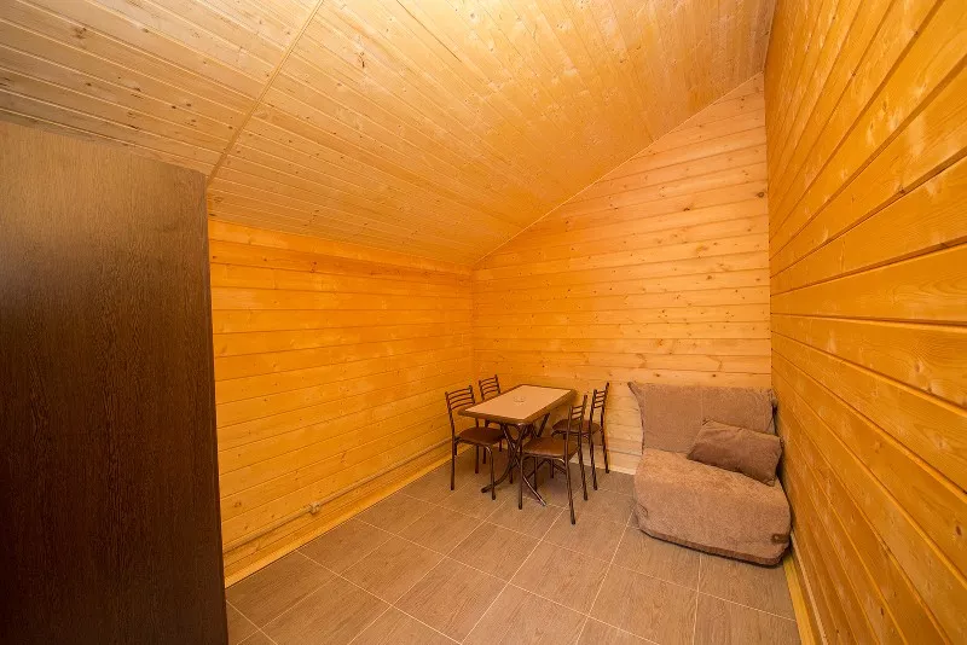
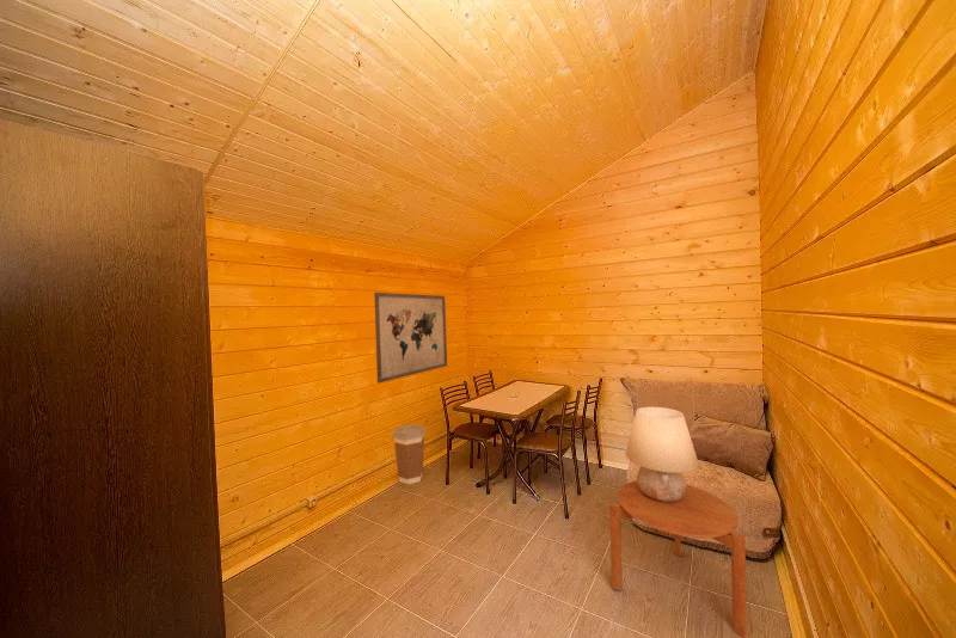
+ table lamp [624,406,700,502]
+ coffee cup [391,423,427,485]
+ wall art [373,292,448,385]
+ side table [608,479,748,638]
